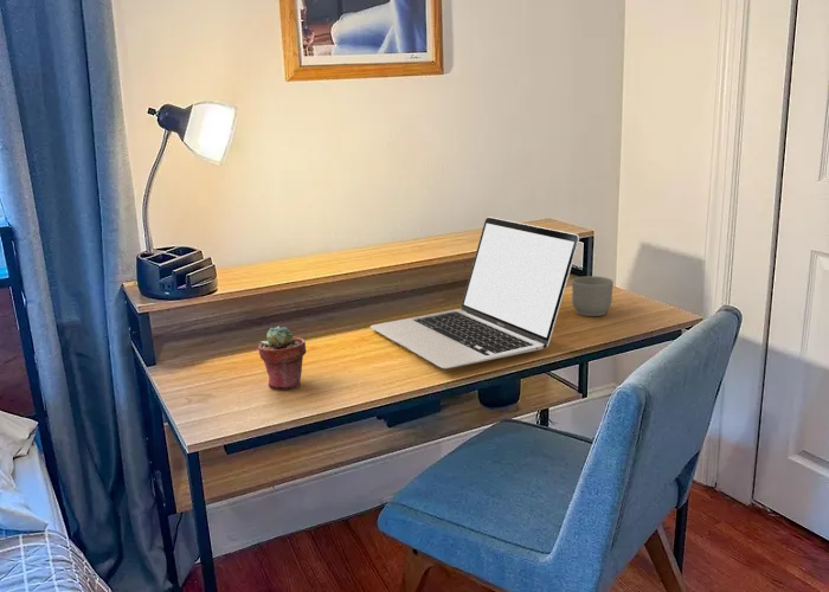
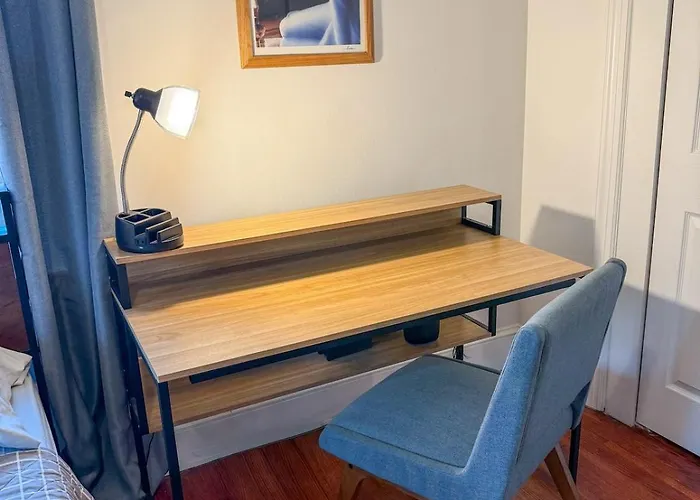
- mug [571,275,615,317]
- potted succulent [257,324,307,391]
- laptop [369,215,580,369]
